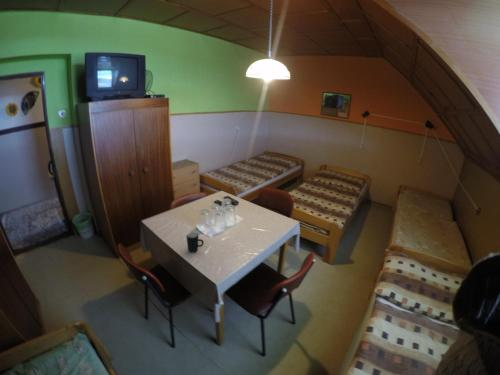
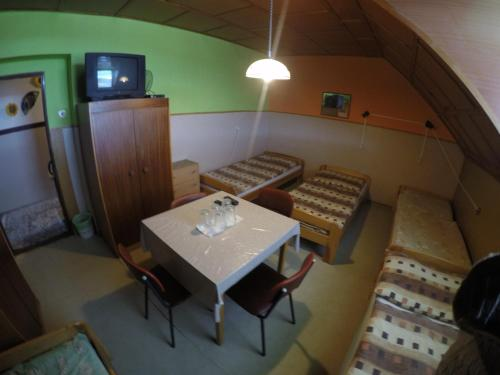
- mug [186,232,205,253]
